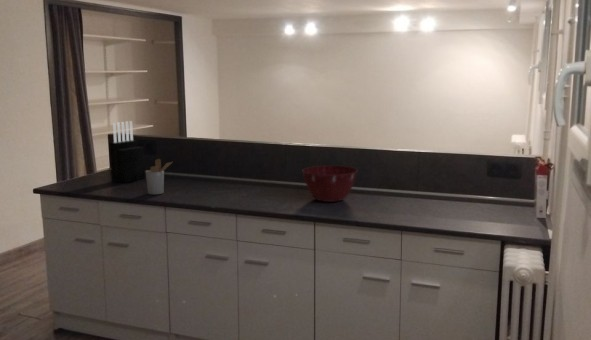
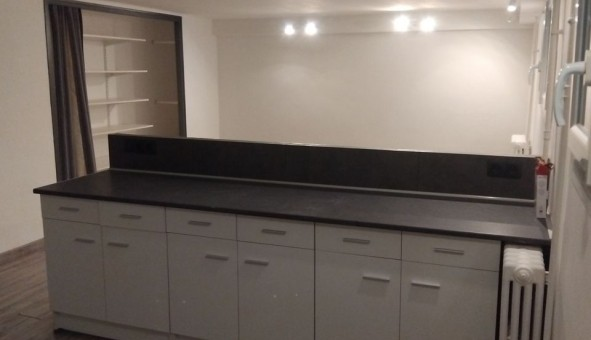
- mixing bowl [301,165,359,203]
- knife block [109,120,146,184]
- utensil holder [145,158,172,196]
